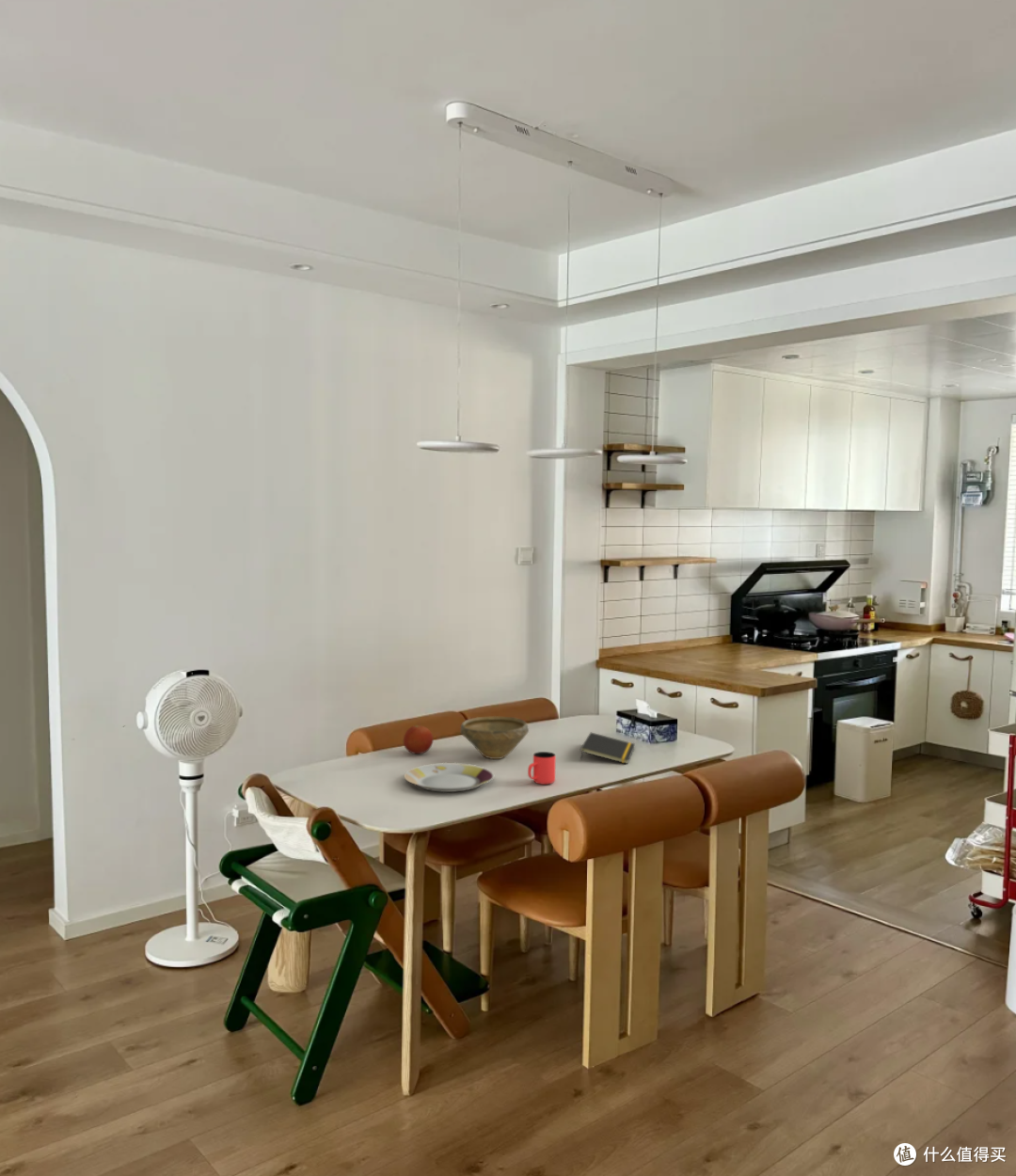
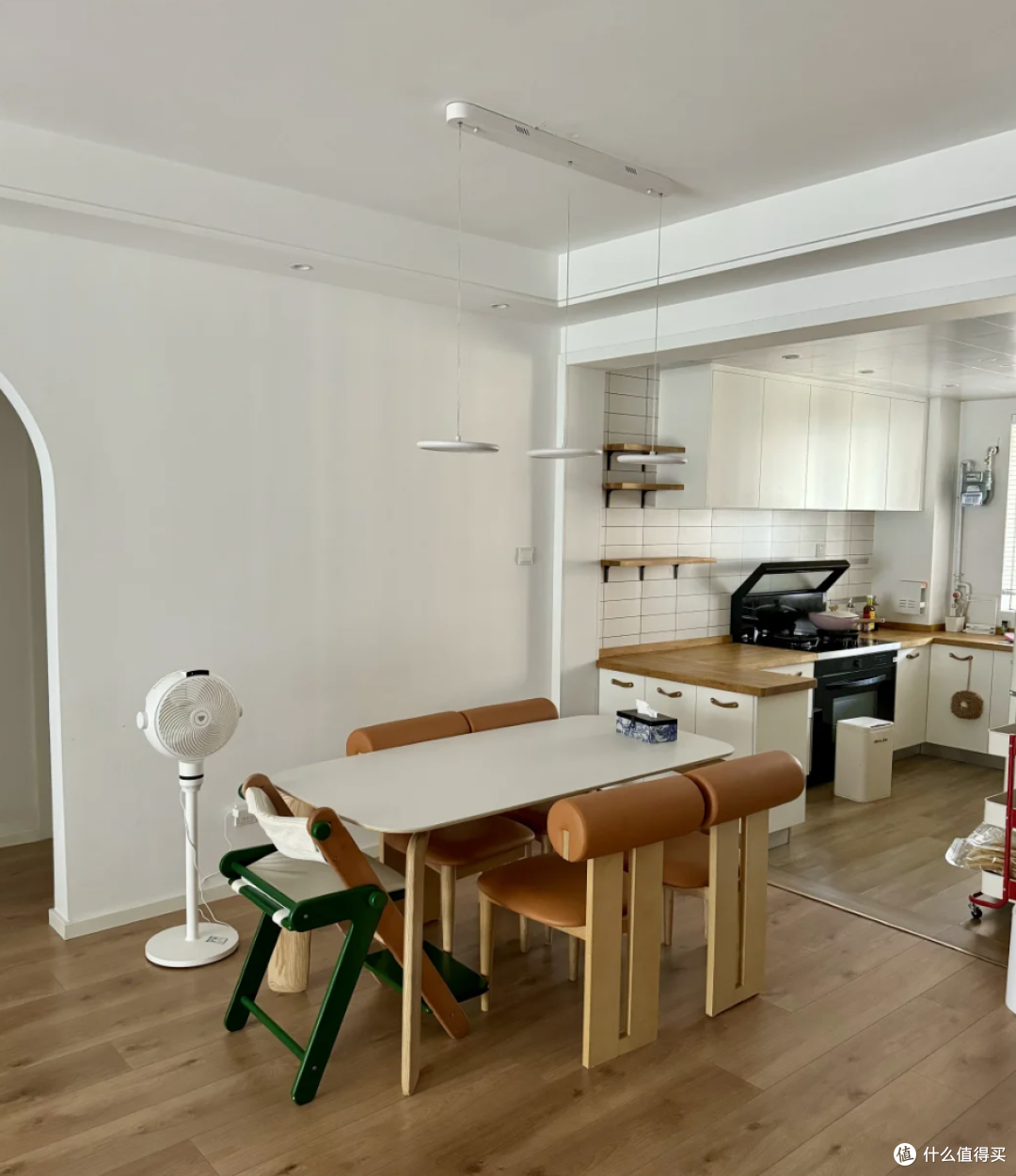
- cup [527,751,556,786]
- plate [404,762,495,793]
- fruit [403,724,434,755]
- notepad [579,732,636,765]
- bowl [459,715,530,760]
